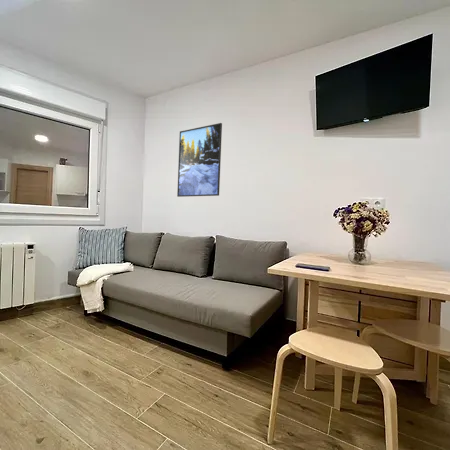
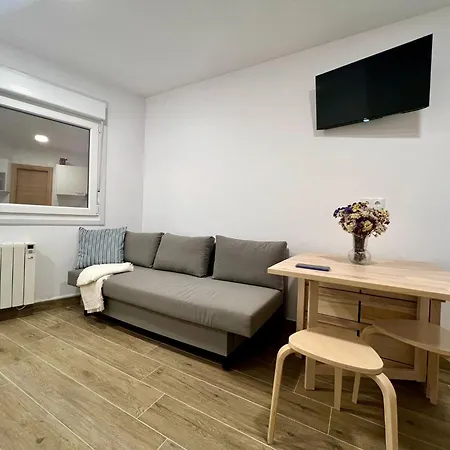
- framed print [176,122,223,198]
